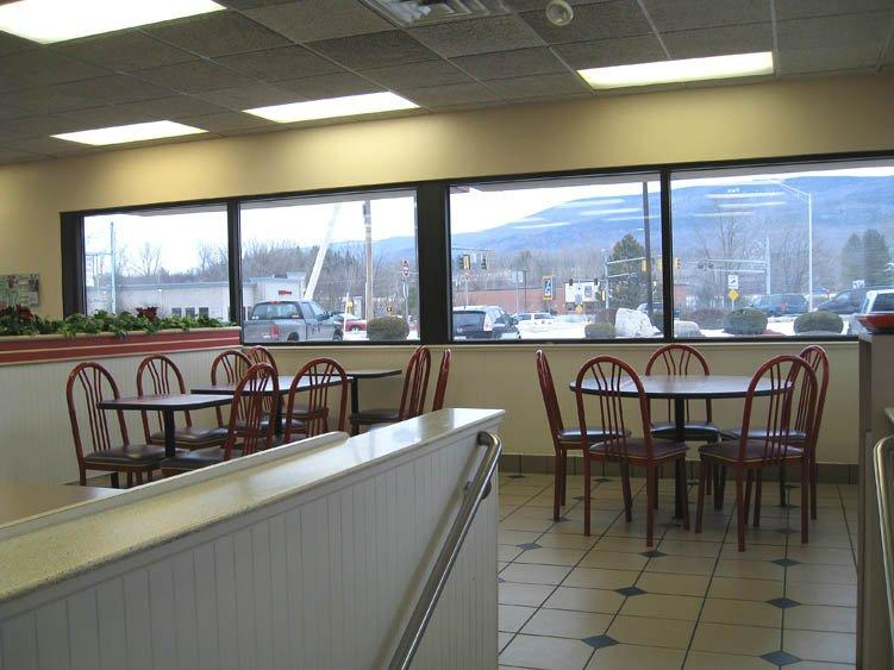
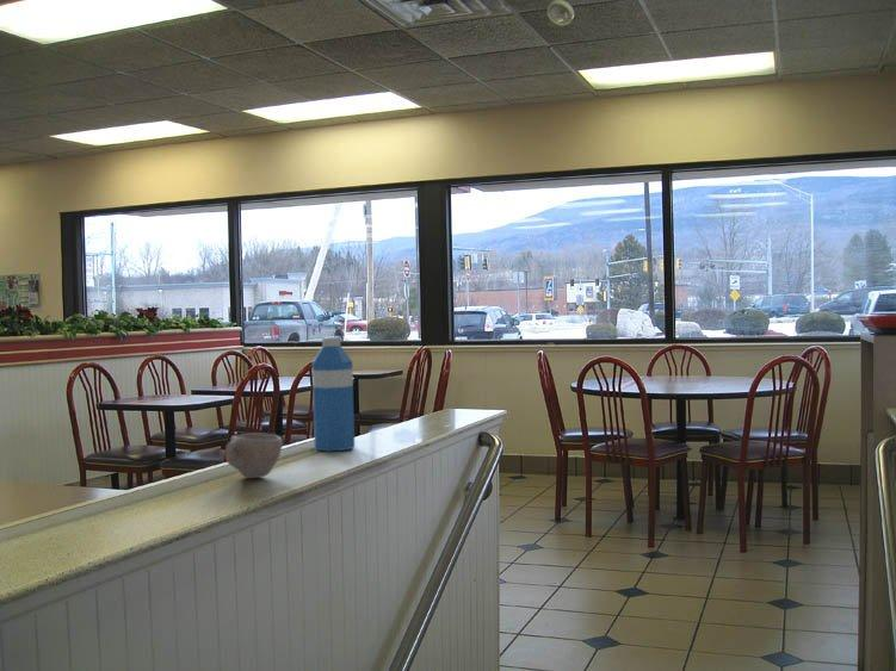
+ water bottle [311,336,356,452]
+ cup [224,431,284,479]
